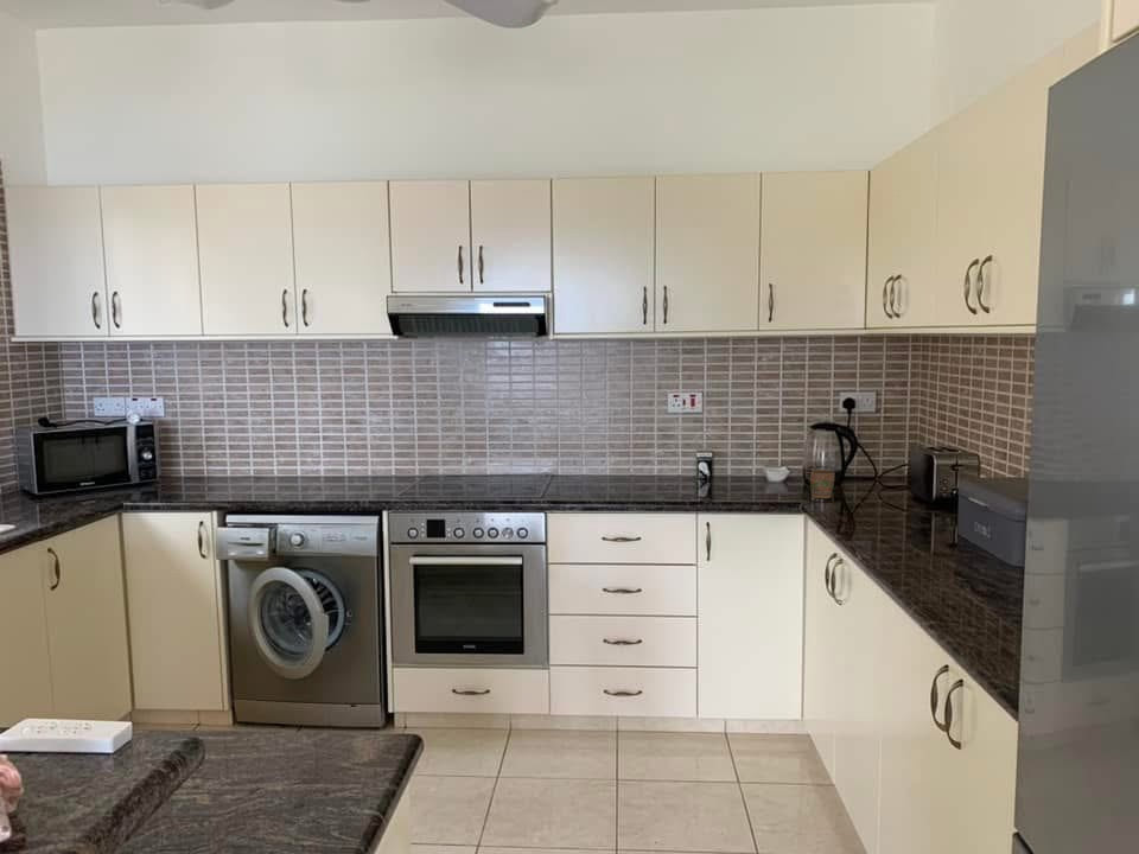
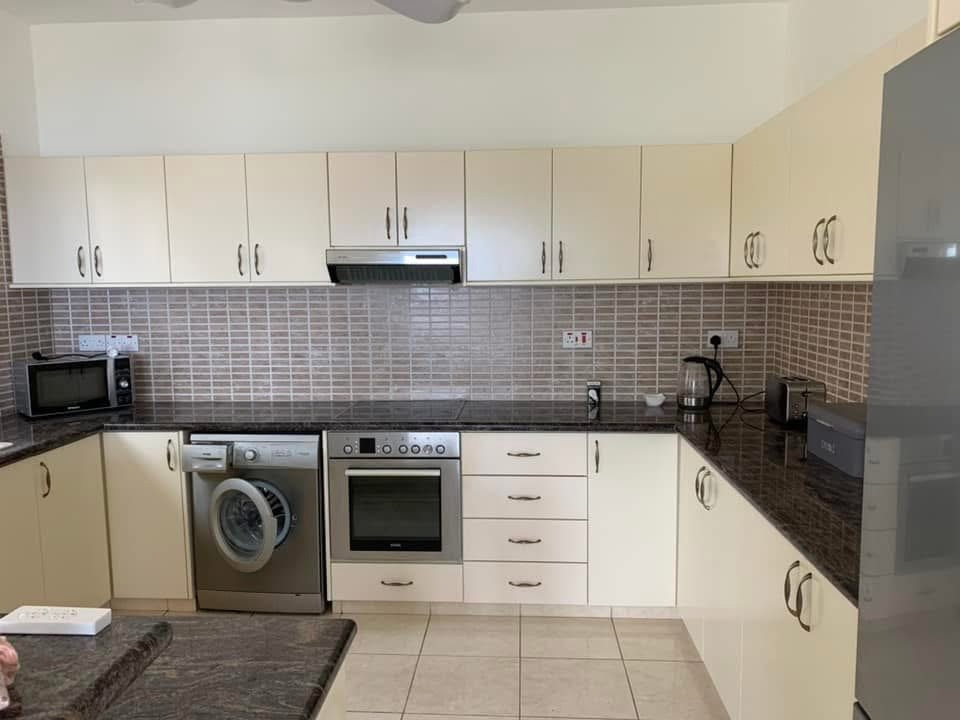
- mug [809,469,835,499]
